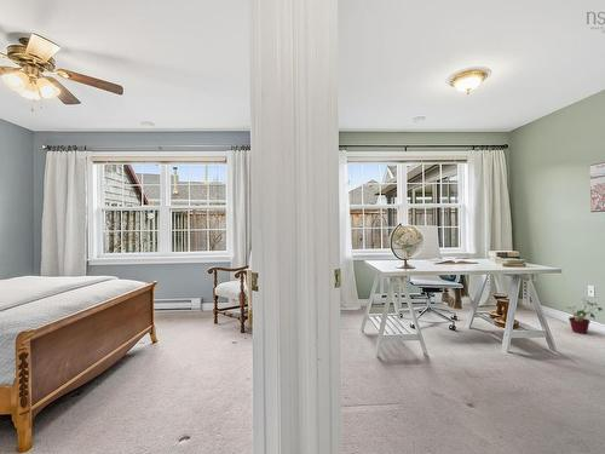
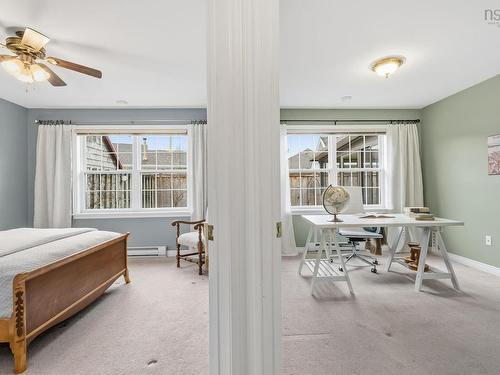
- potted plant [565,299,604,335]
